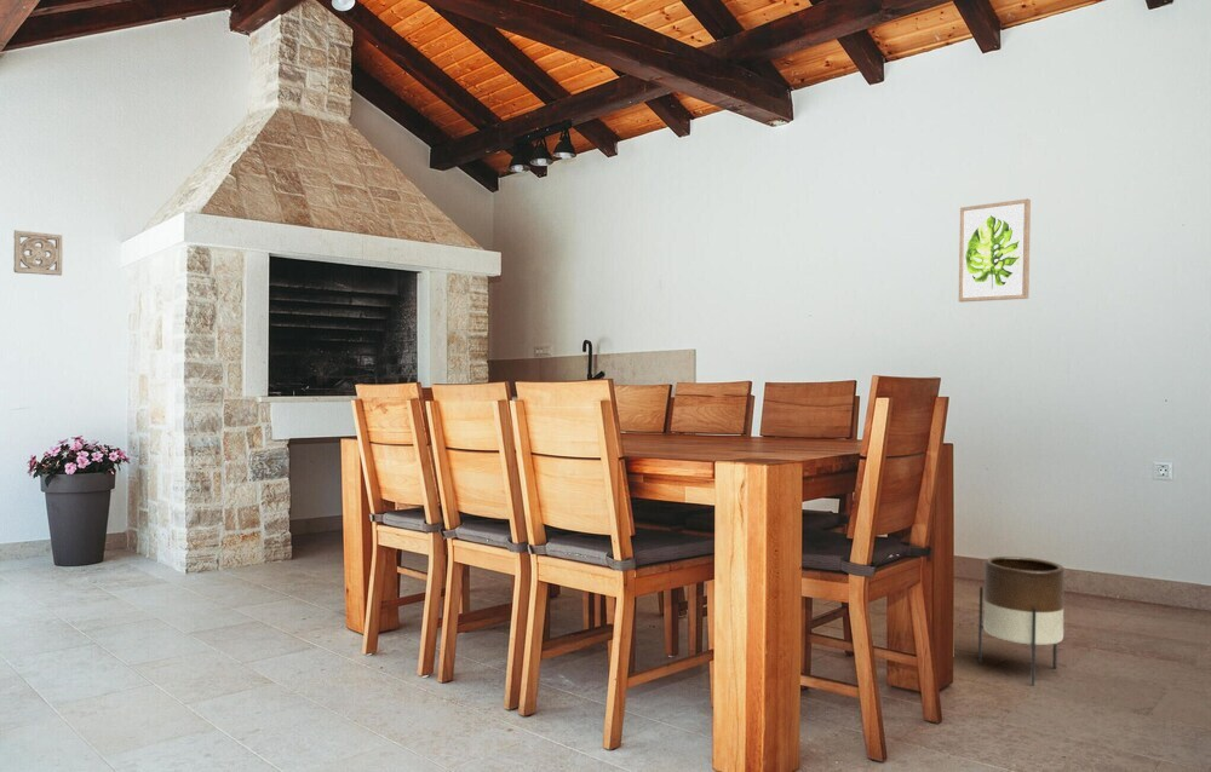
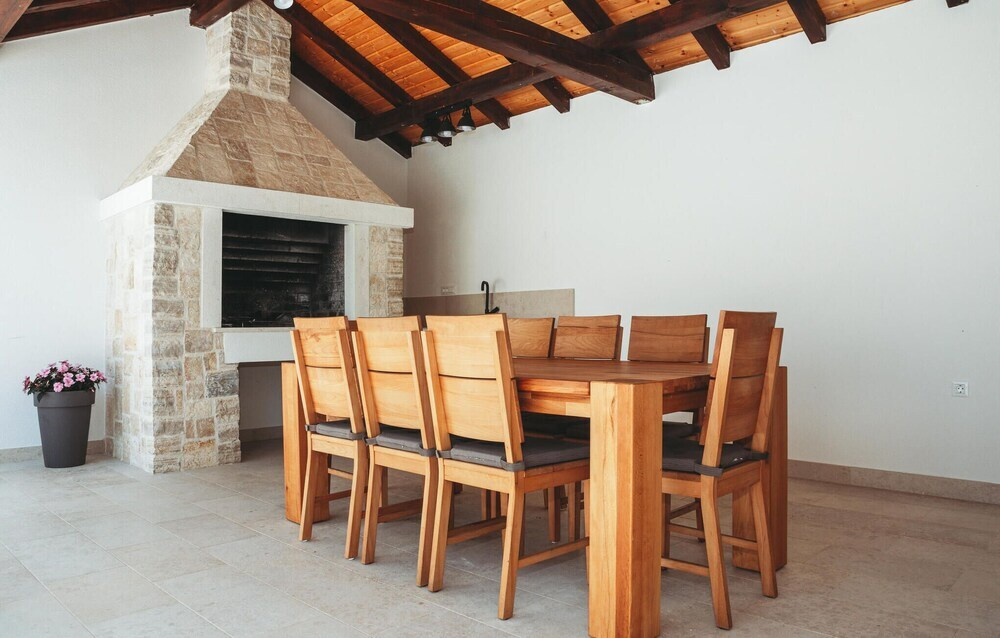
- wall art [958,197,1032,303]
- wall ornament [12,229,63,277]
- planter [977,555,1066,687]
